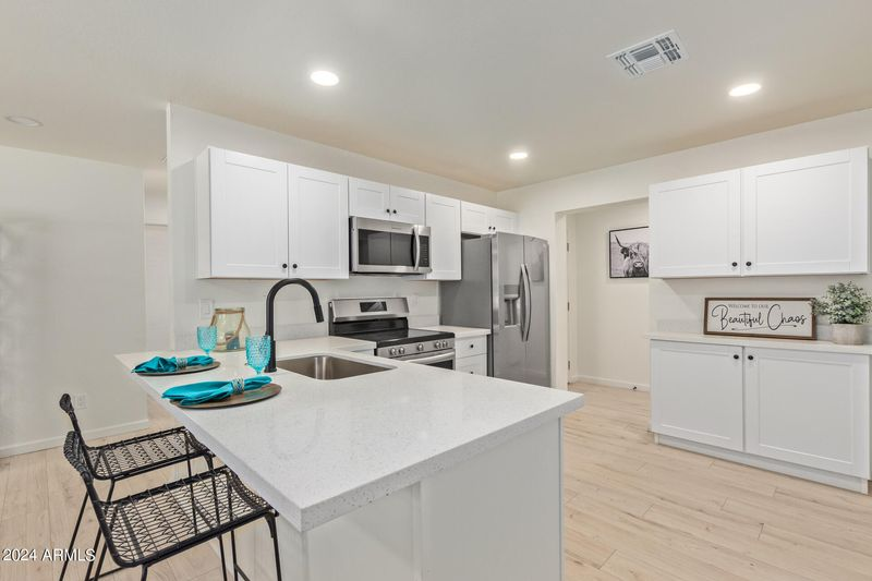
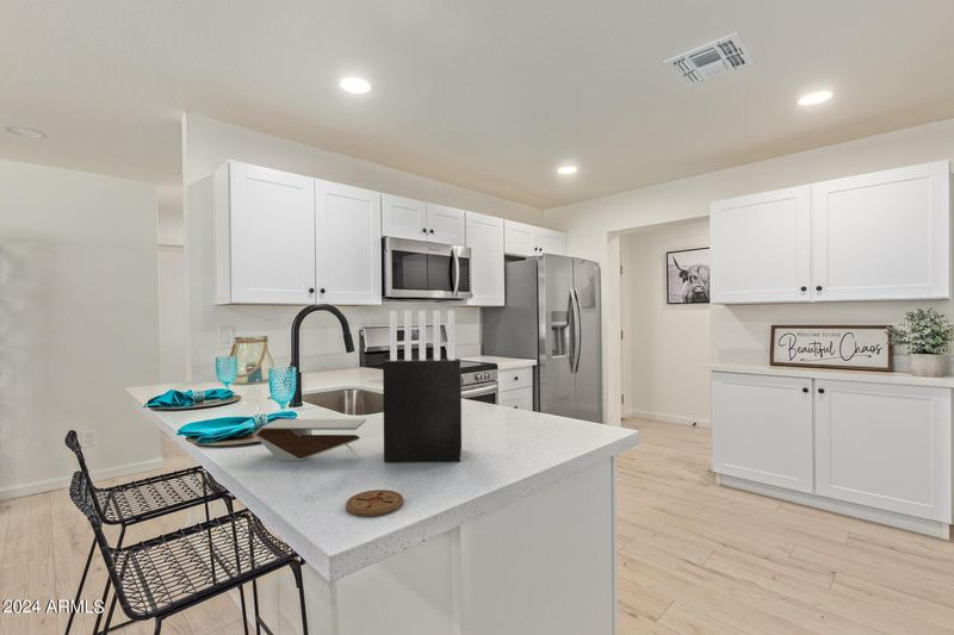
+ coaster [345,488,404,517]
+ decorative bowl [253,418,367,461]
+ knife block [382,310,463,463]
